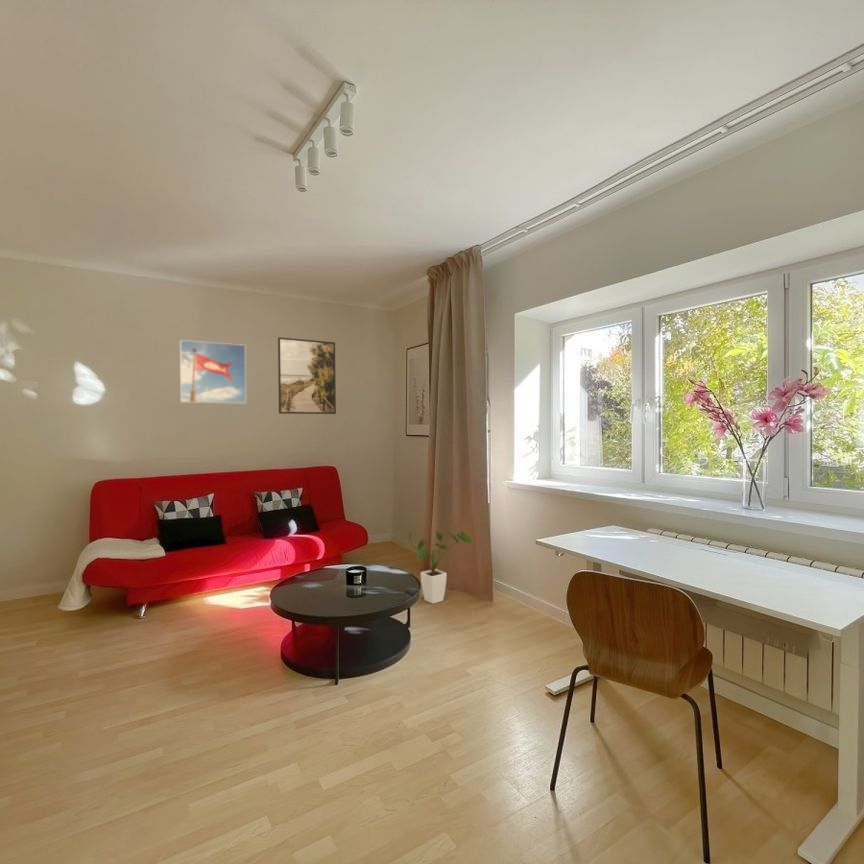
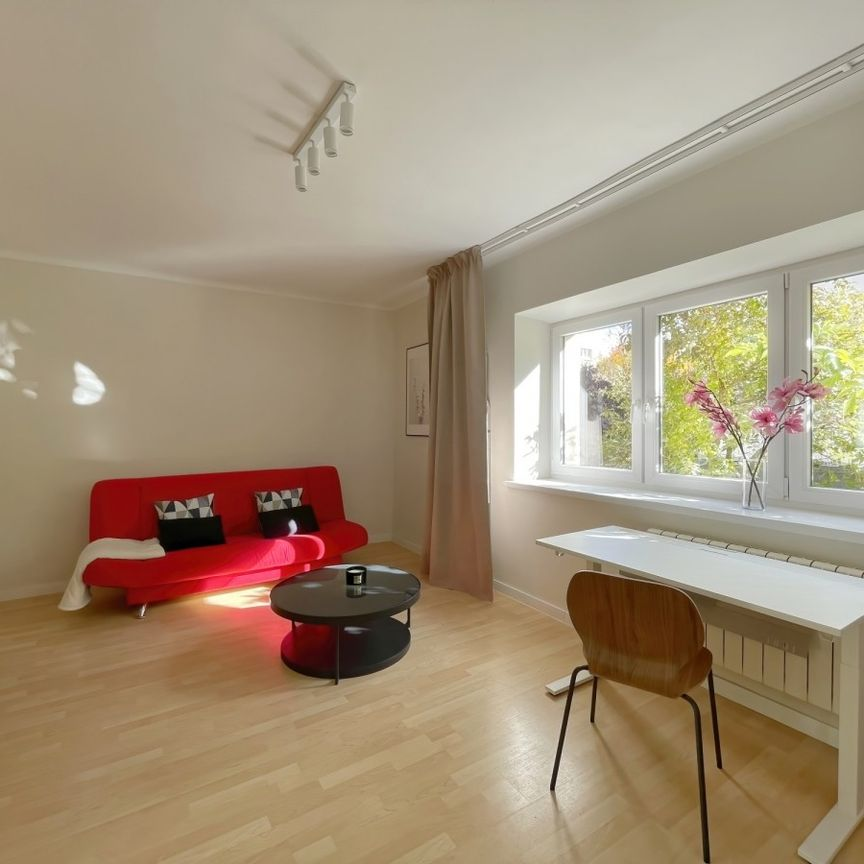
- house plant [401,530,473,605]
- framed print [179,339,247,404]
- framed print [277,336,337,415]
